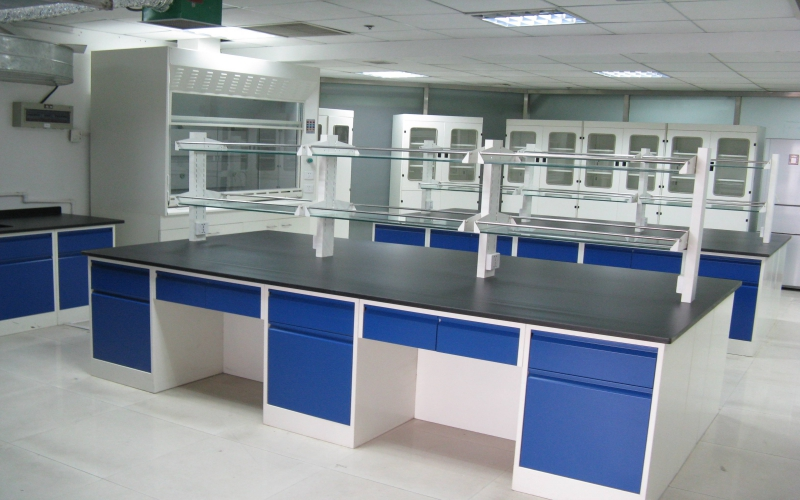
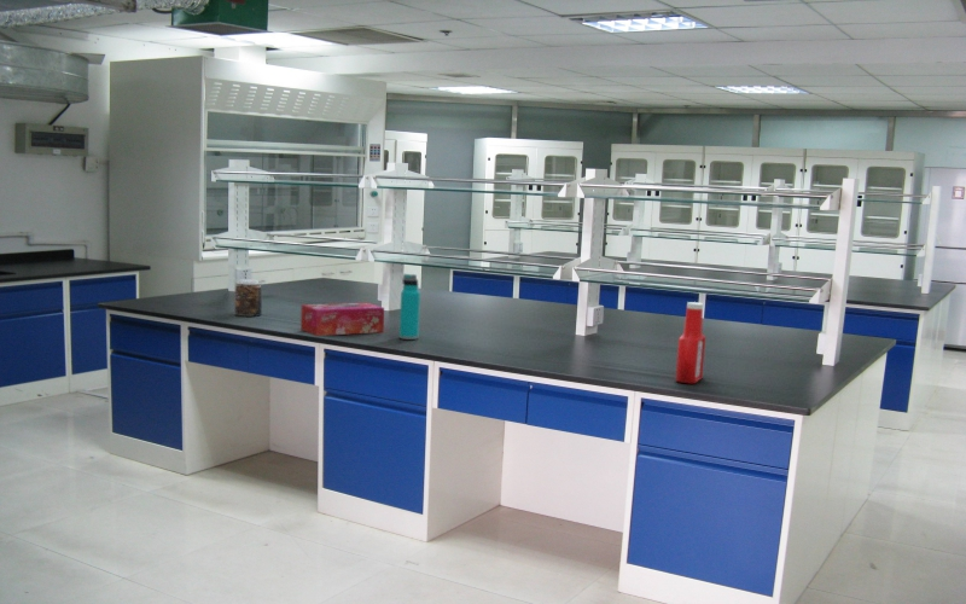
+ jar [233,278,263,318]
+ water bottle [398,273,421,341]
+ soap bottle [674,301,706,384]
+ tissue box [299,302,385,337]
